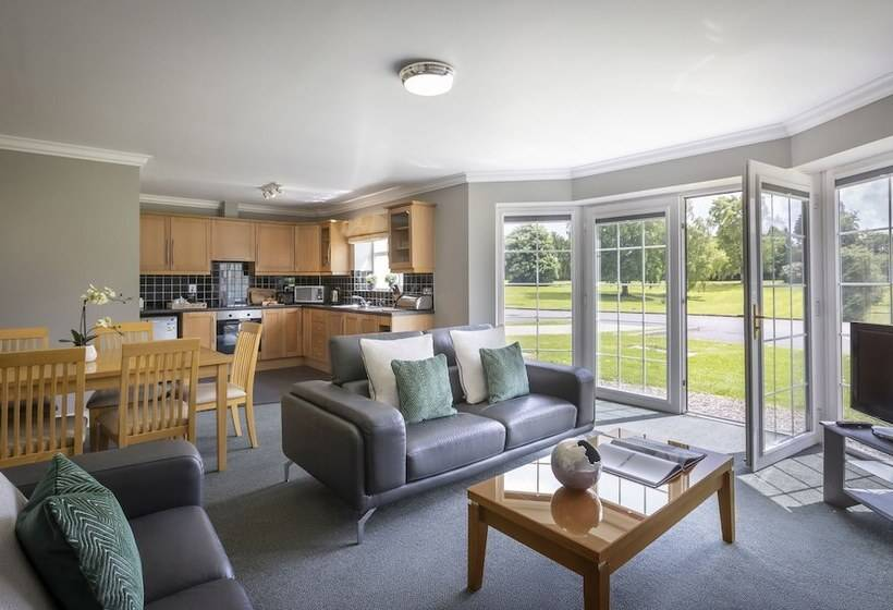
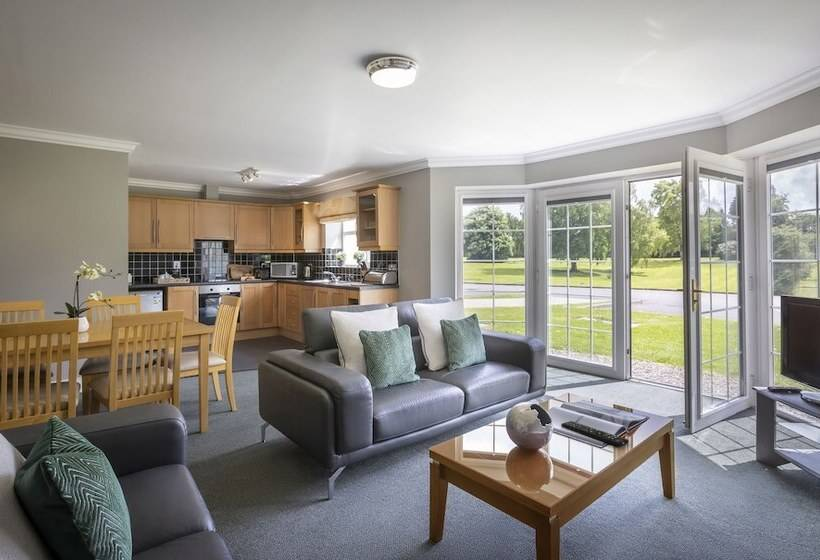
+ remote control [560,420,630,447]
